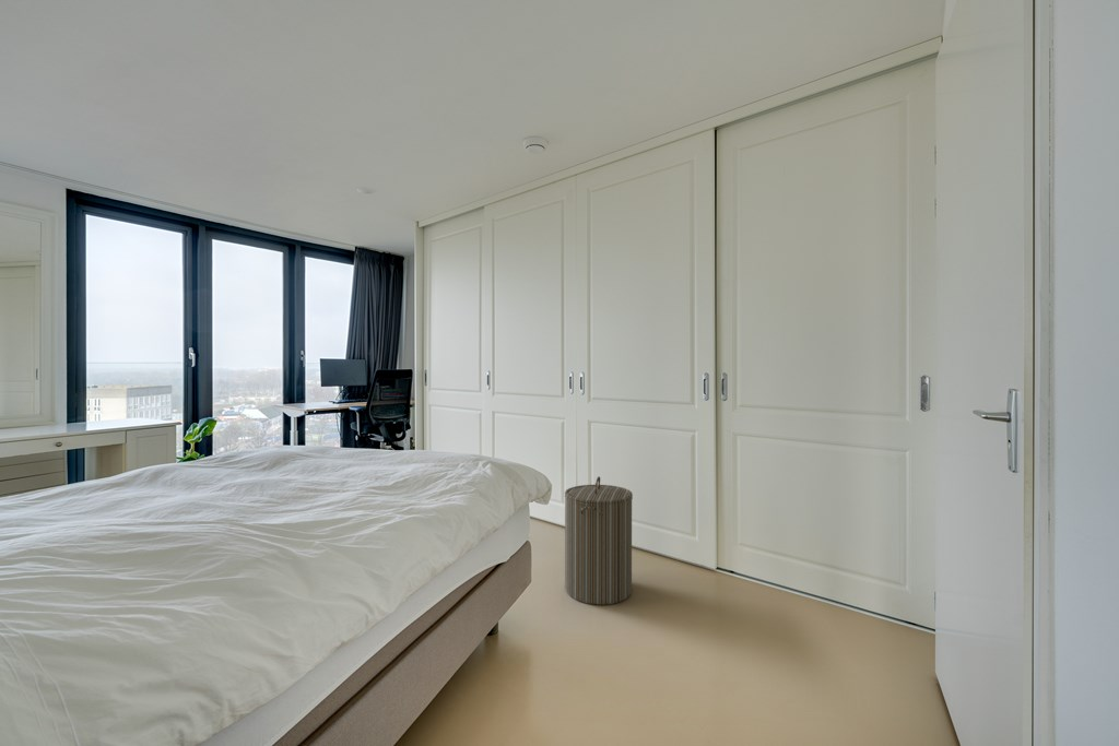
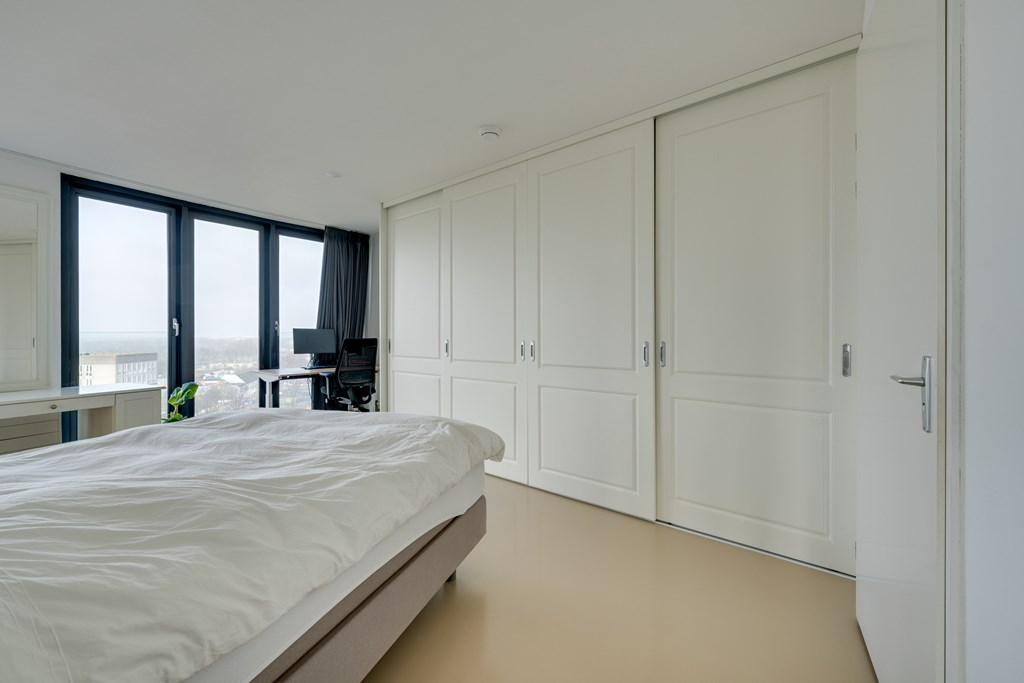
- laundry hamper [564,475,634,606]
